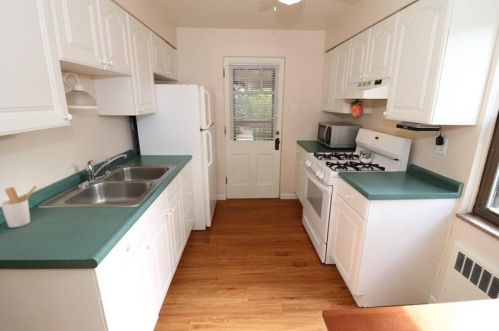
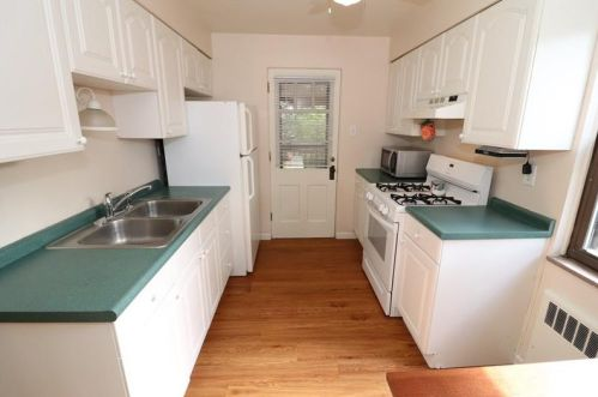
- utensil holder [0,185,38,229]
